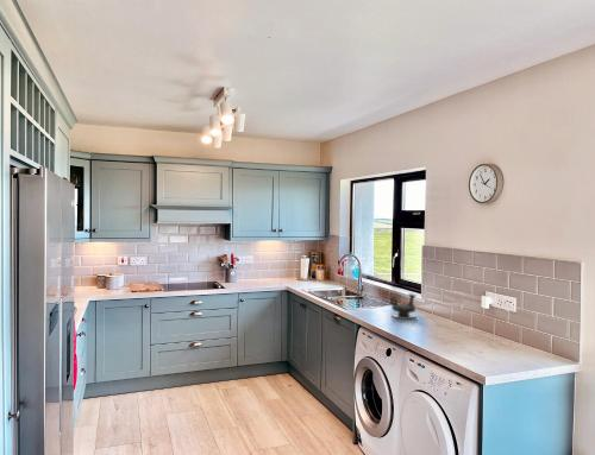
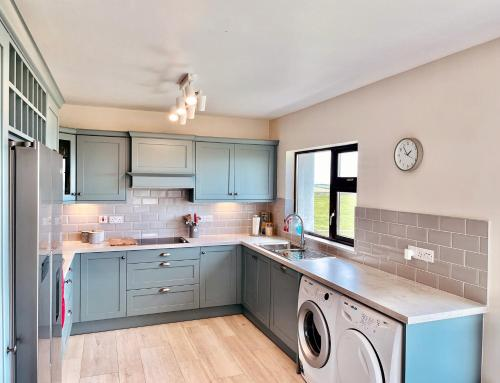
- teapot [389,292,418,321]
